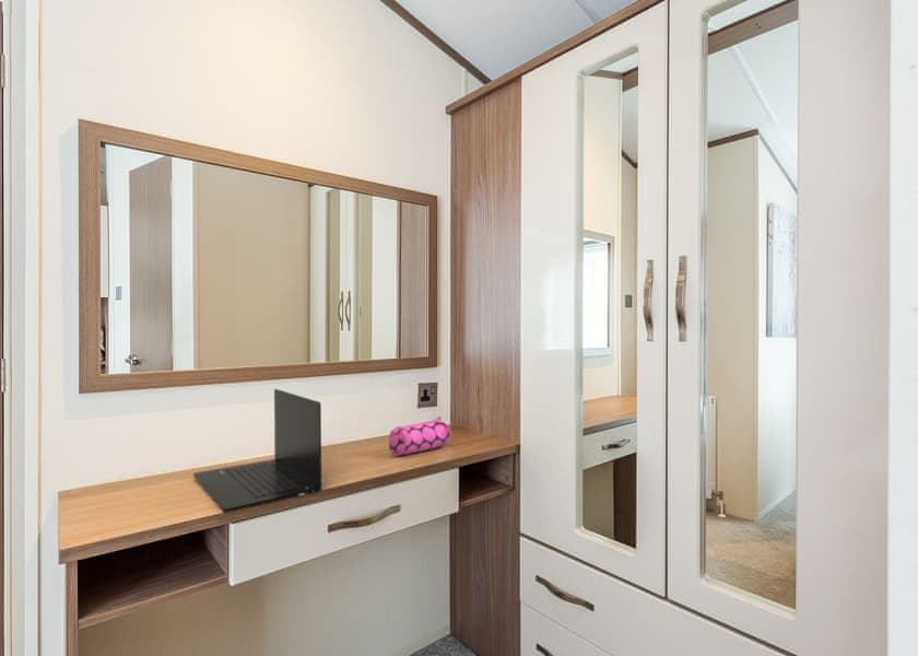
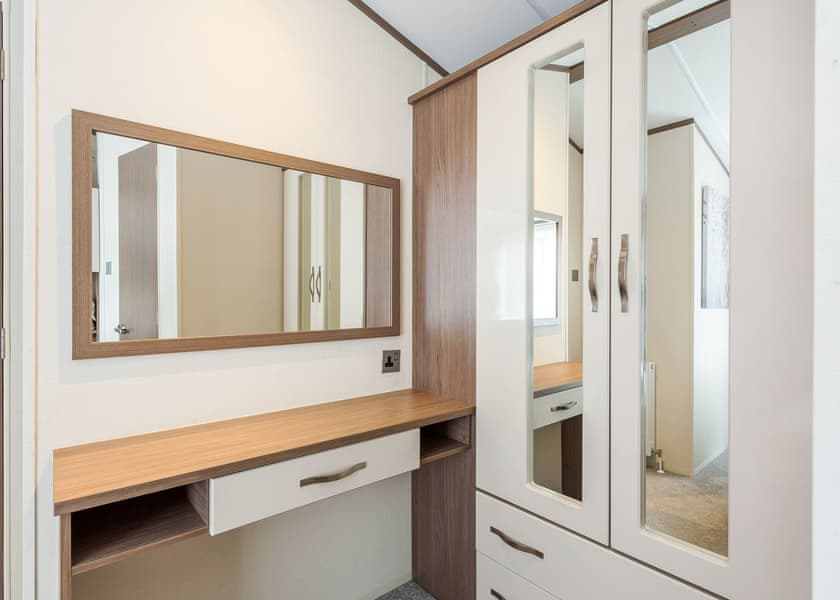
- laptop [192,388,322,514]
- pencil case [388,415,451,457]
